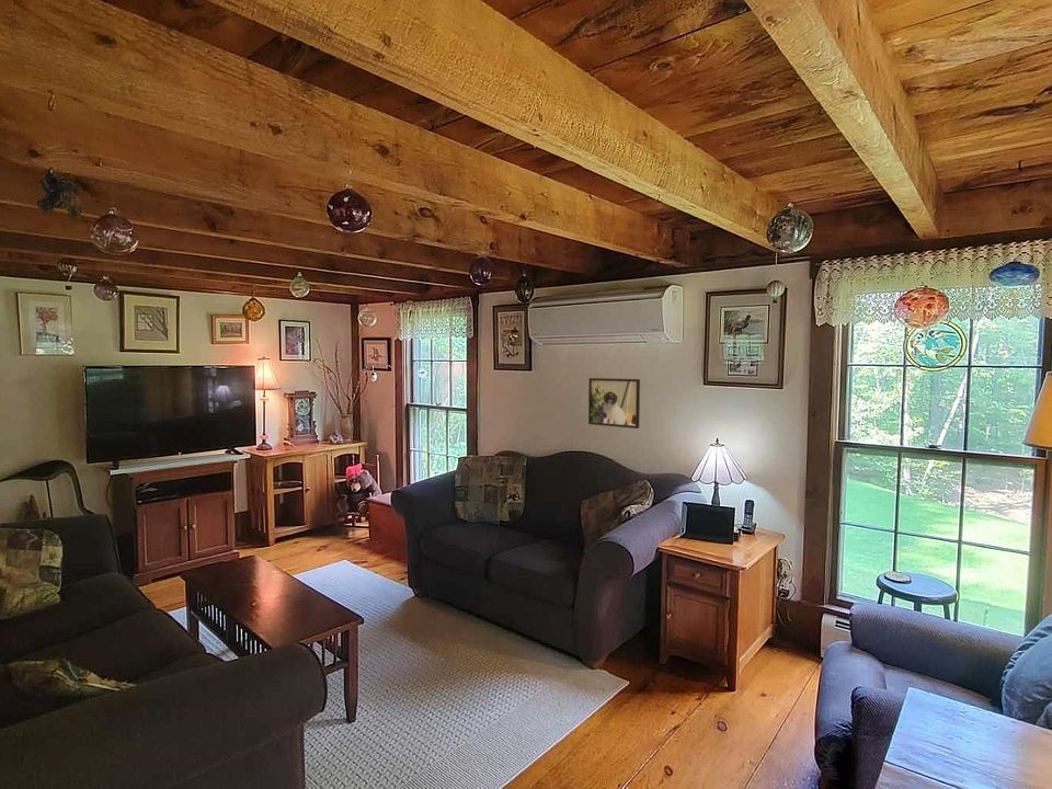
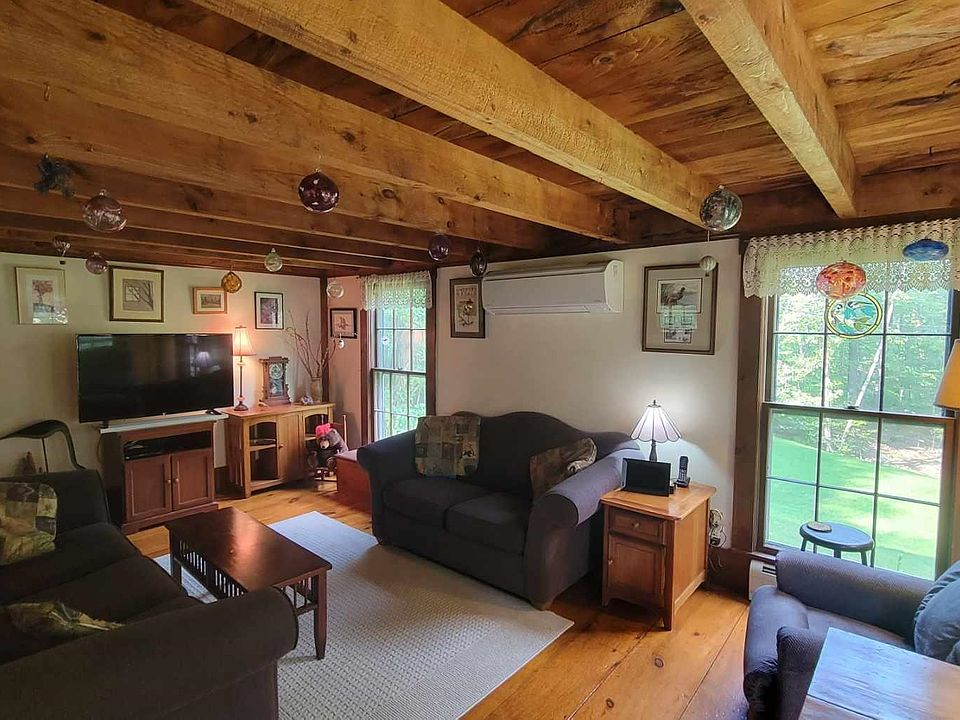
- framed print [587,377,641,430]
